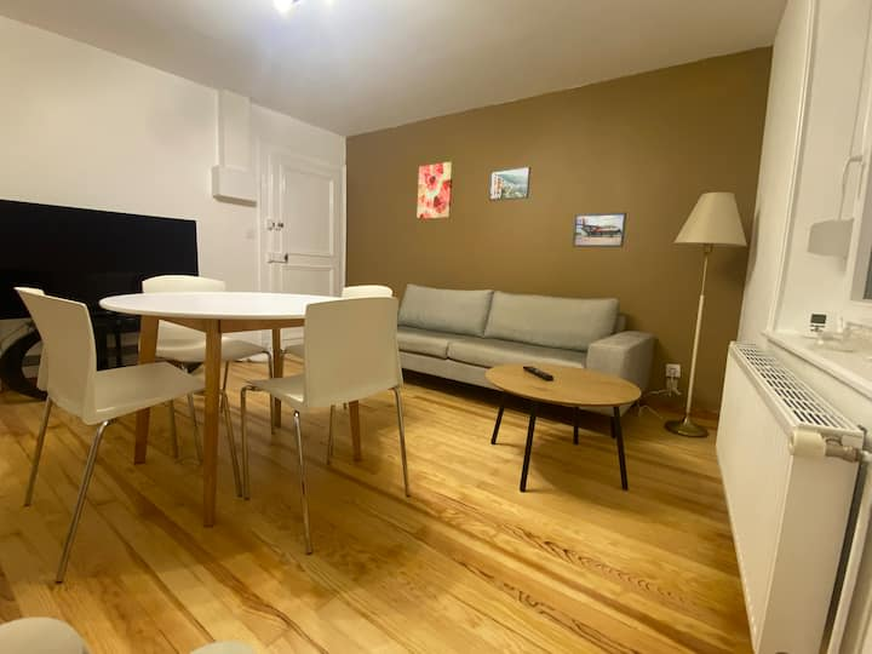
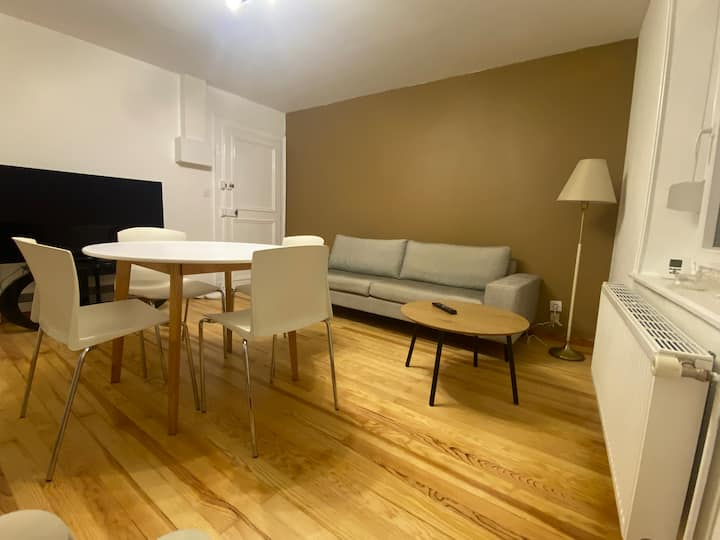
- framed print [572,211,627,248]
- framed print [488,166,532,202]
- wall art [415,161,454,220]
